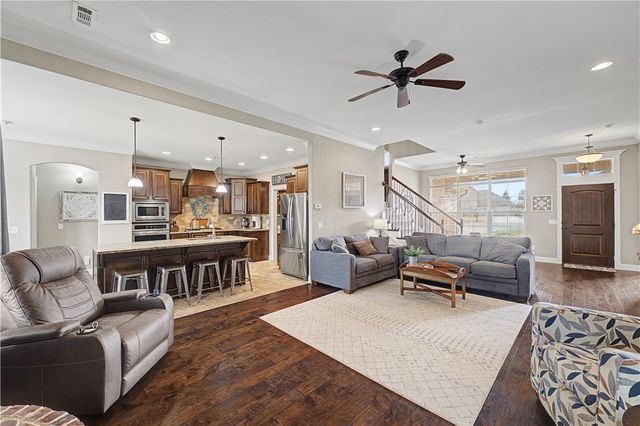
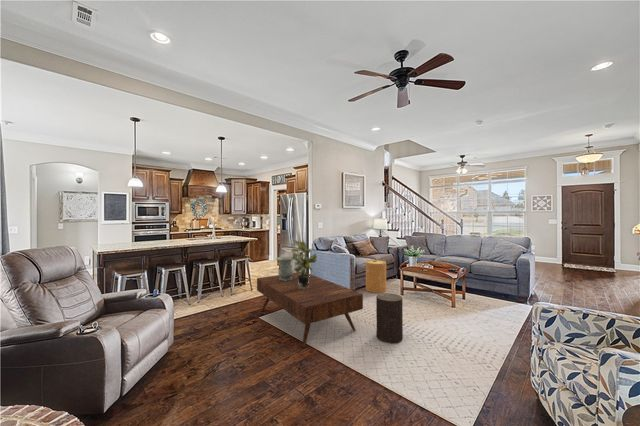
+ potted plant [290,239,318,289]
+ basket [364,259,388,294]
+ coffee table [256,271,364,348]
+ stool [375,292,404,344]
+ vessel [275,256,294,281]
